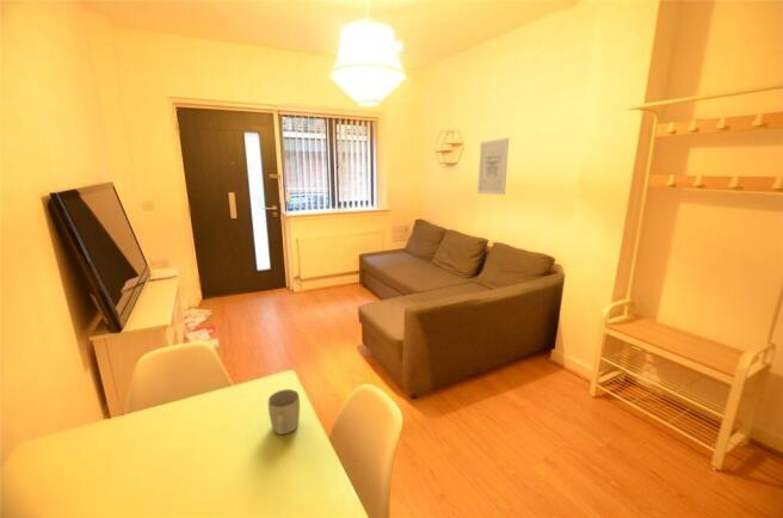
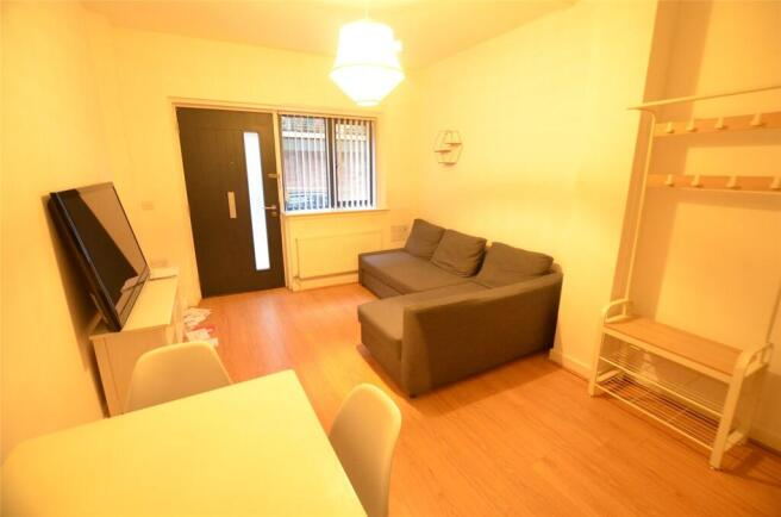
- mug [267,388,301,436]
- wall art [476,137,510,196]
